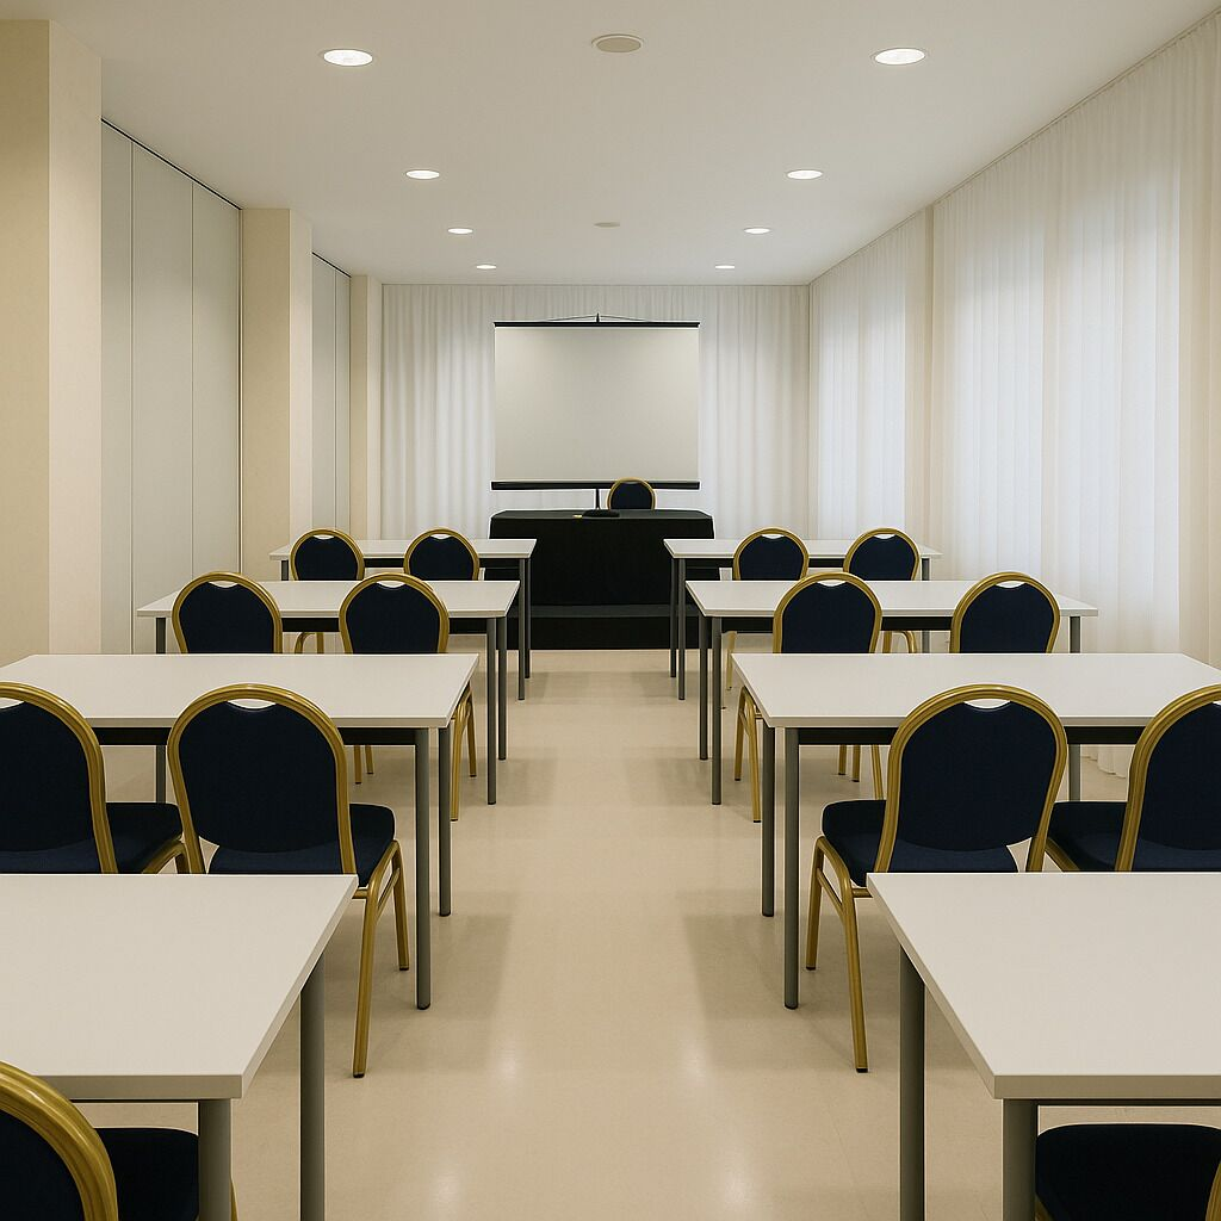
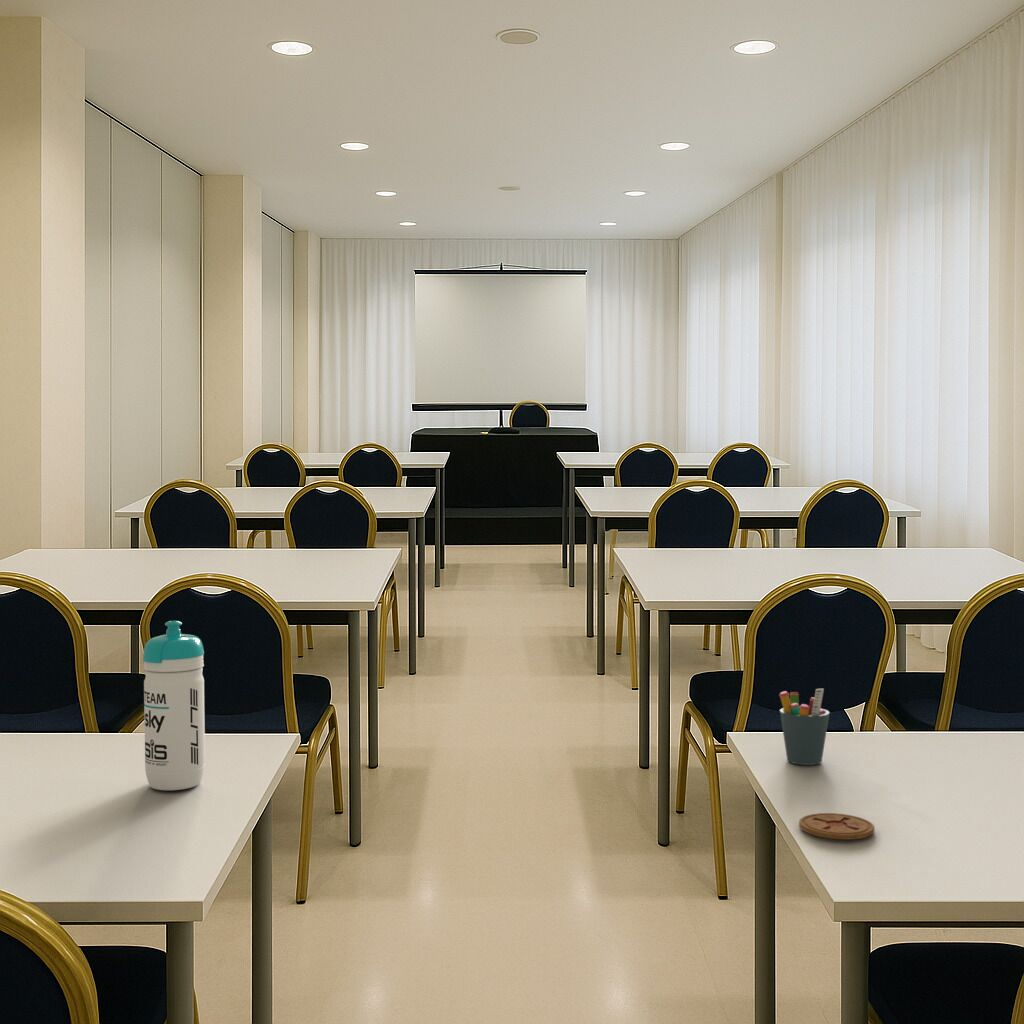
+ coaster [798,812,876,840]
+ water bottle [142,620,206,791]
+ pen holder [778,688,830,766]
